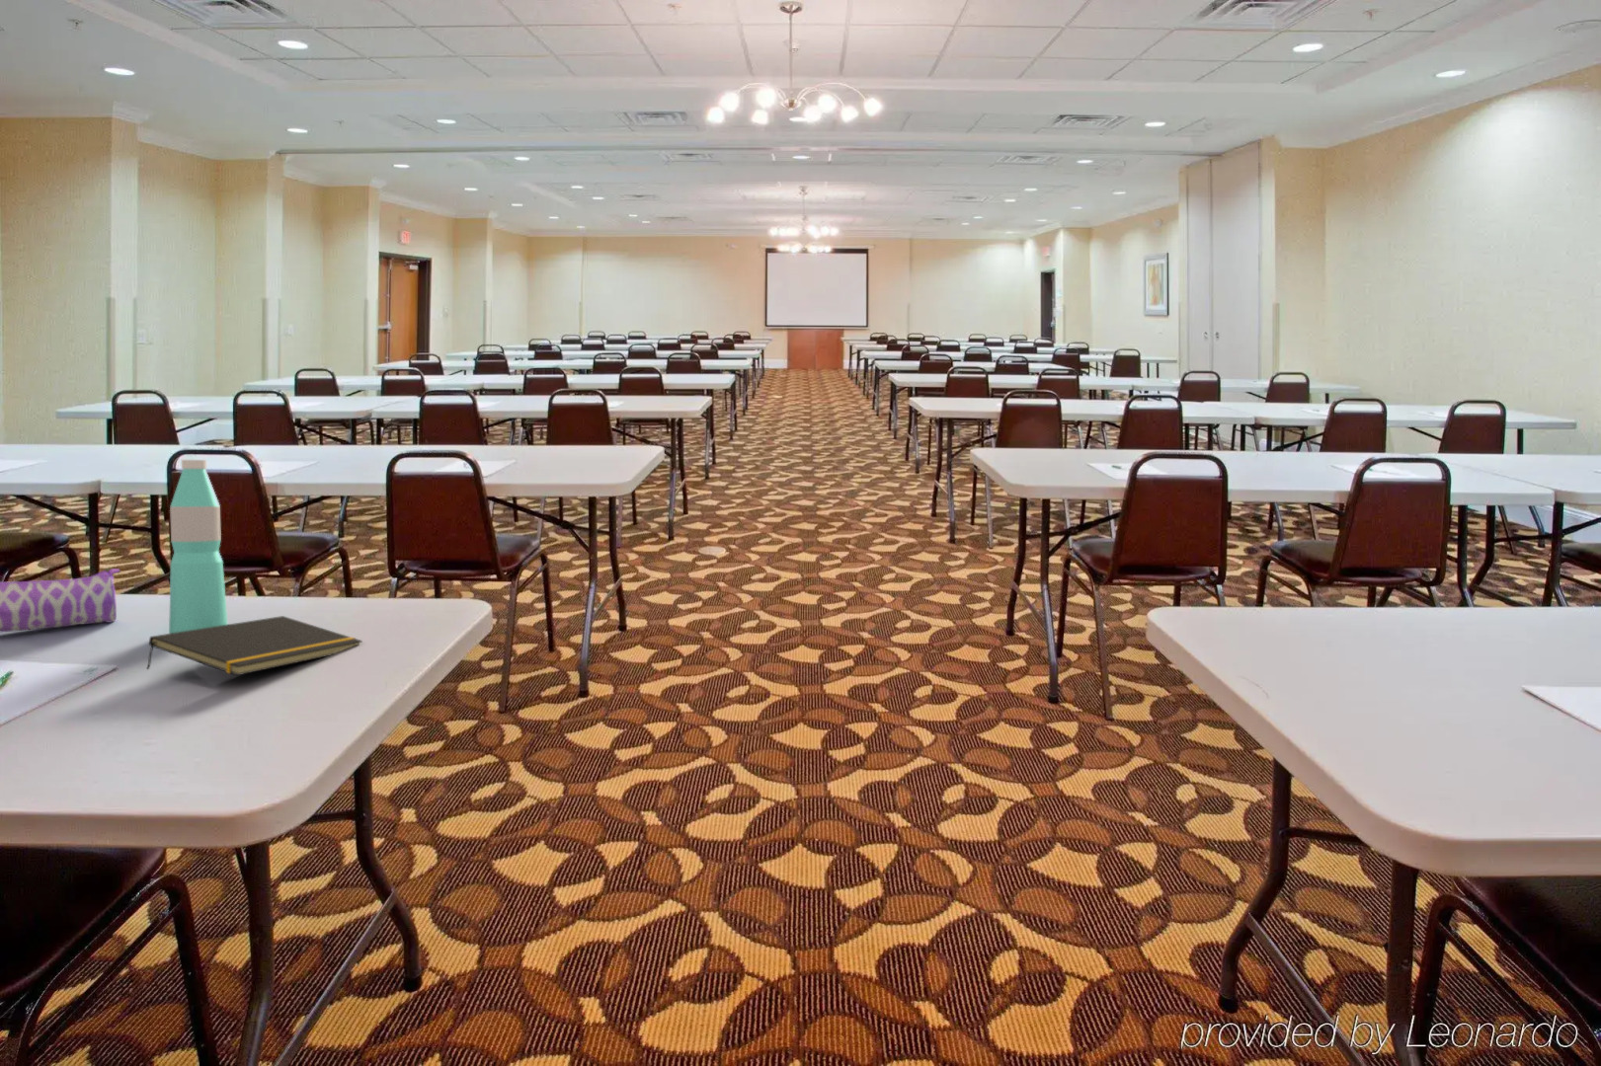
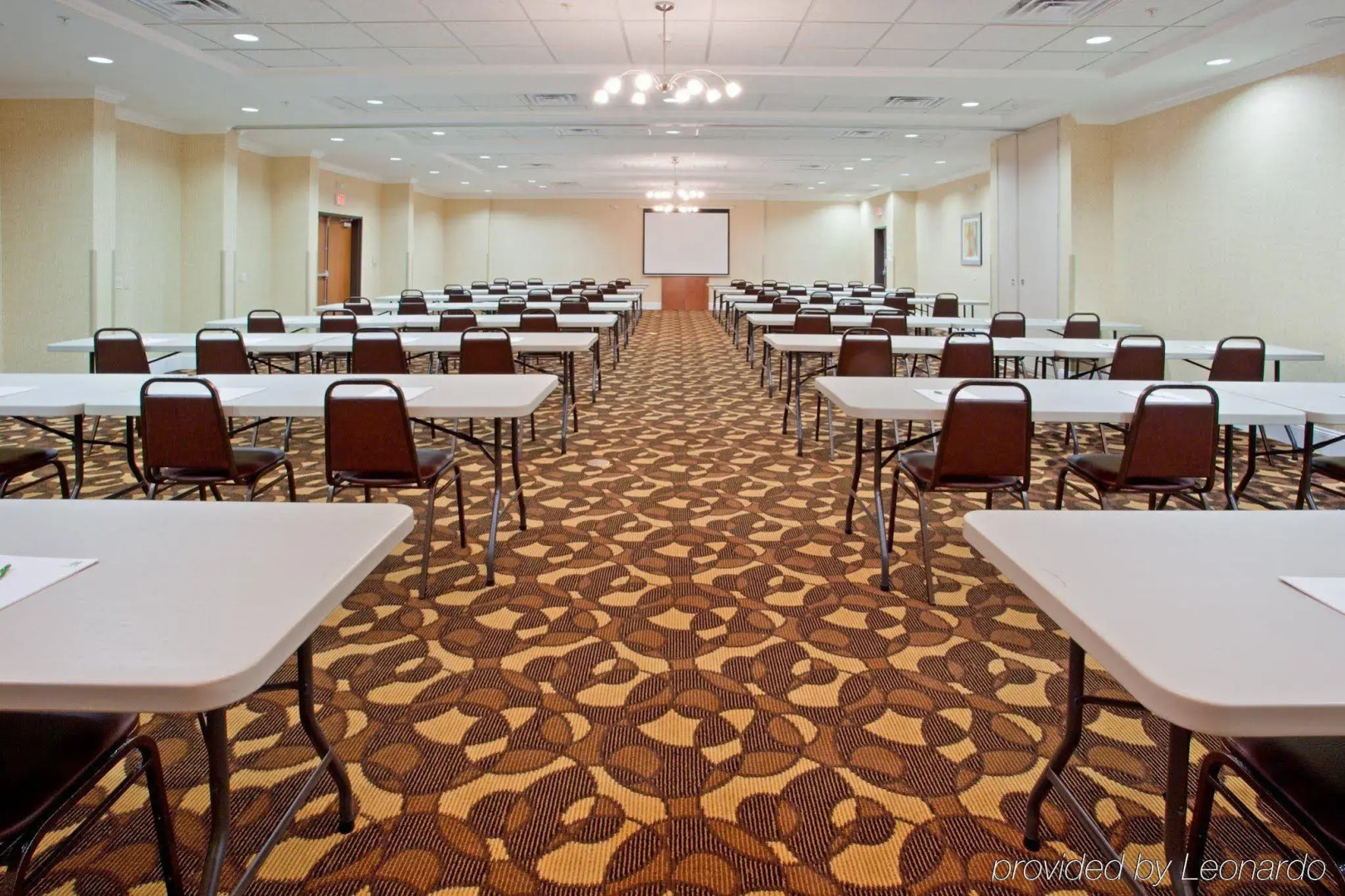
- notepad [145,615,363,676]
- water bottle [168,459,229,634]
- pencil case [0,568,120,633]
